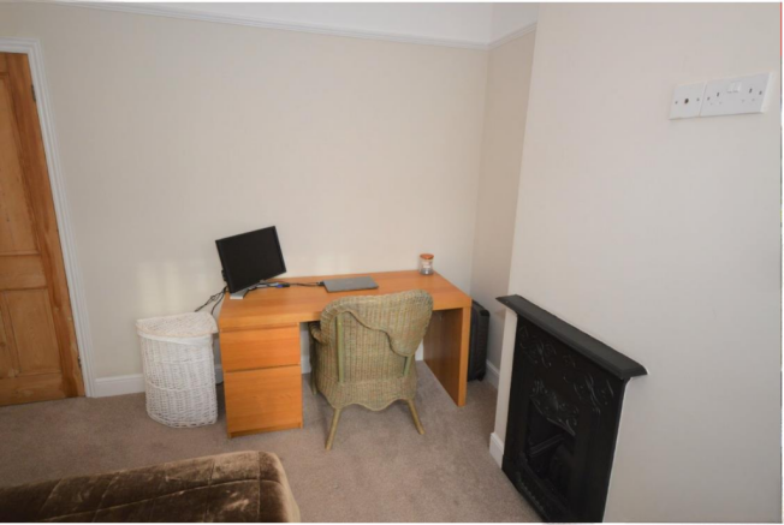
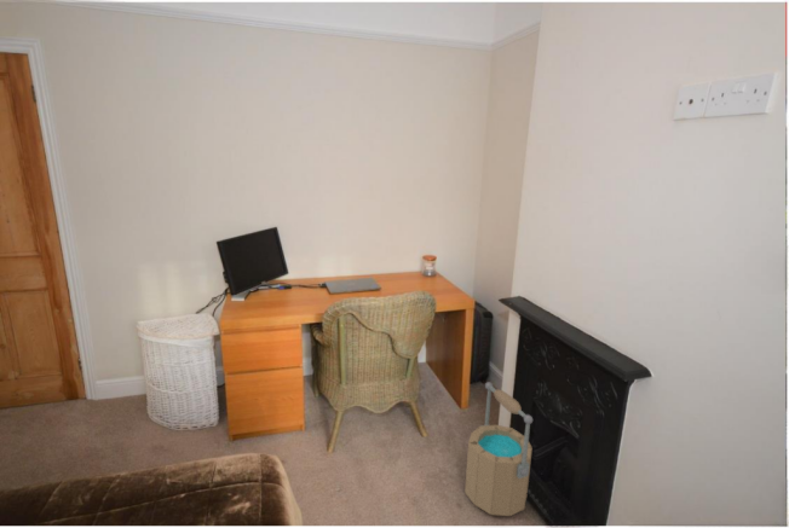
+ bucket [463,381,534,517]
